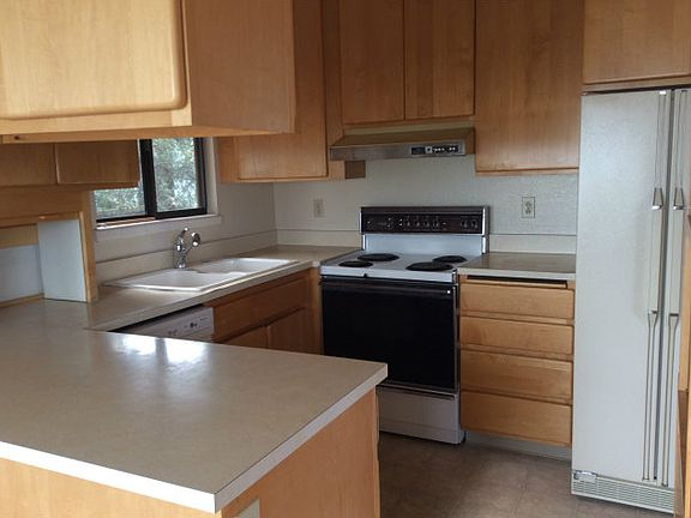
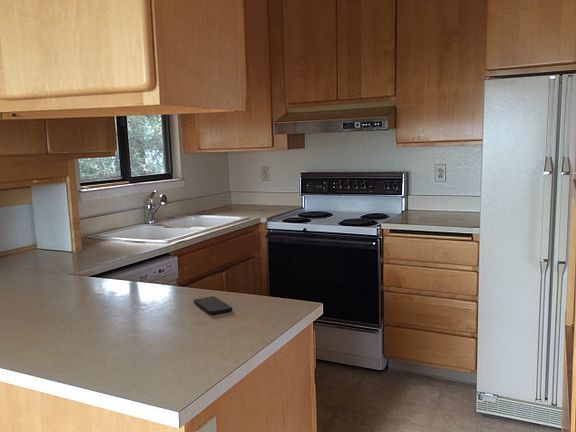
+ smartphone [193,295,233,315]
